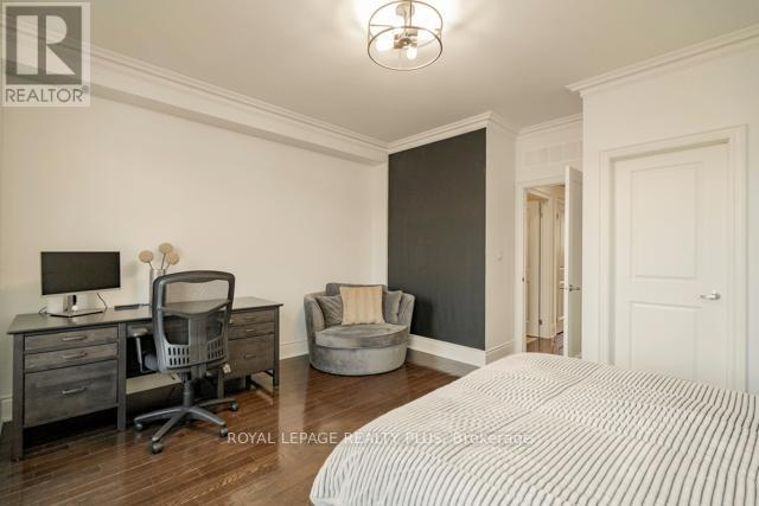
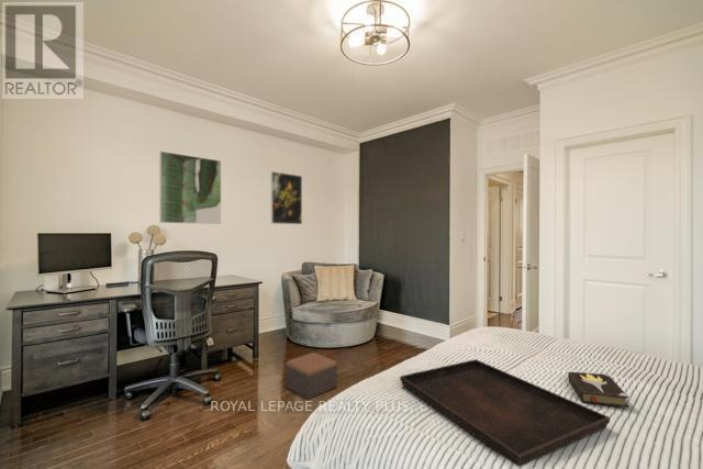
+ footstool [284,351,338,400]
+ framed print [270,170,303,225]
+ hardback book [567,370,631,410]
+ serving tray [399,358,611,468]
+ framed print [158,150,222,225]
